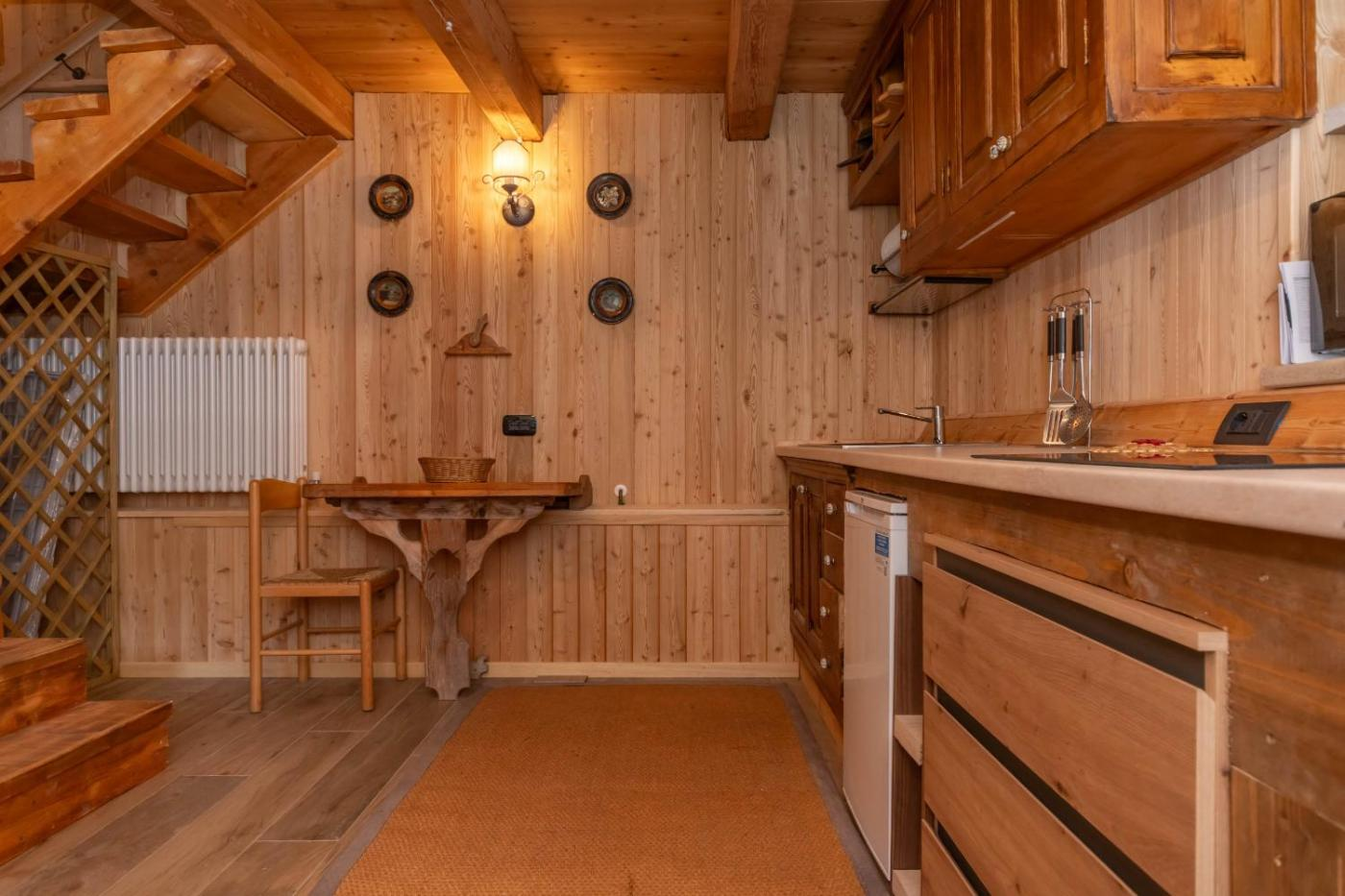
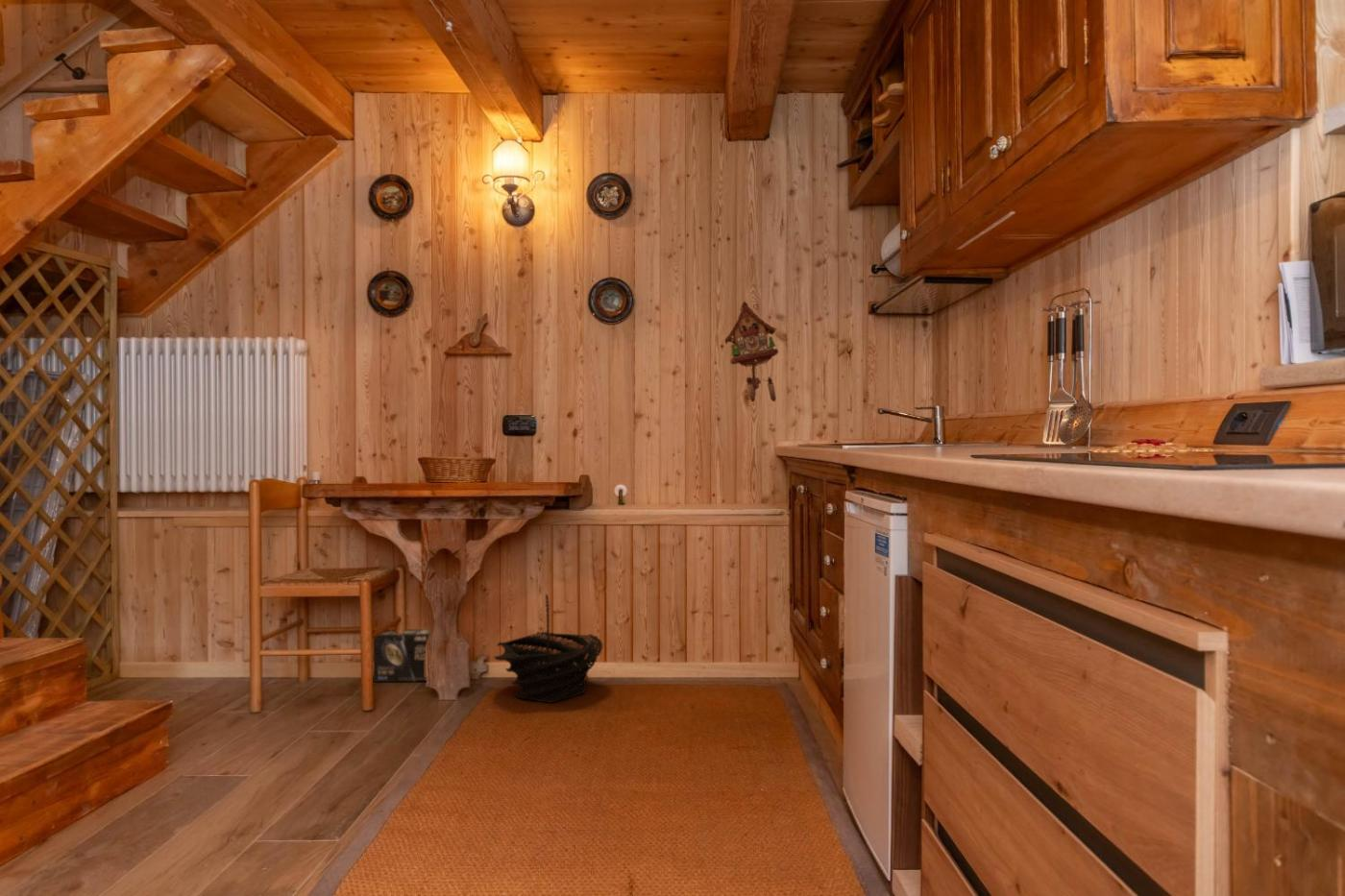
+ box [373,628,432,683]
+ cuckoo clock [722,300,779,403]
+ basket [493,593,604,704]
